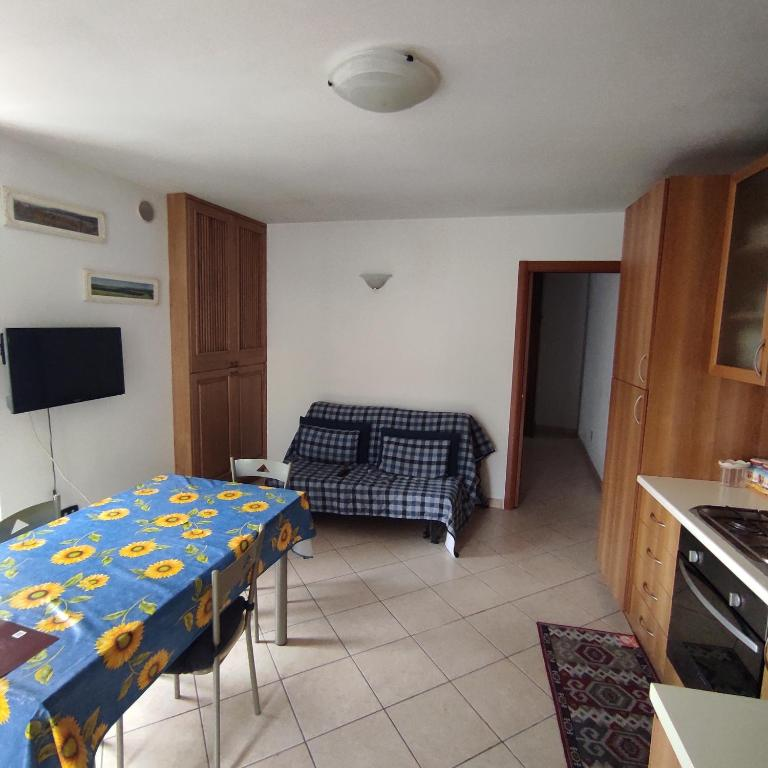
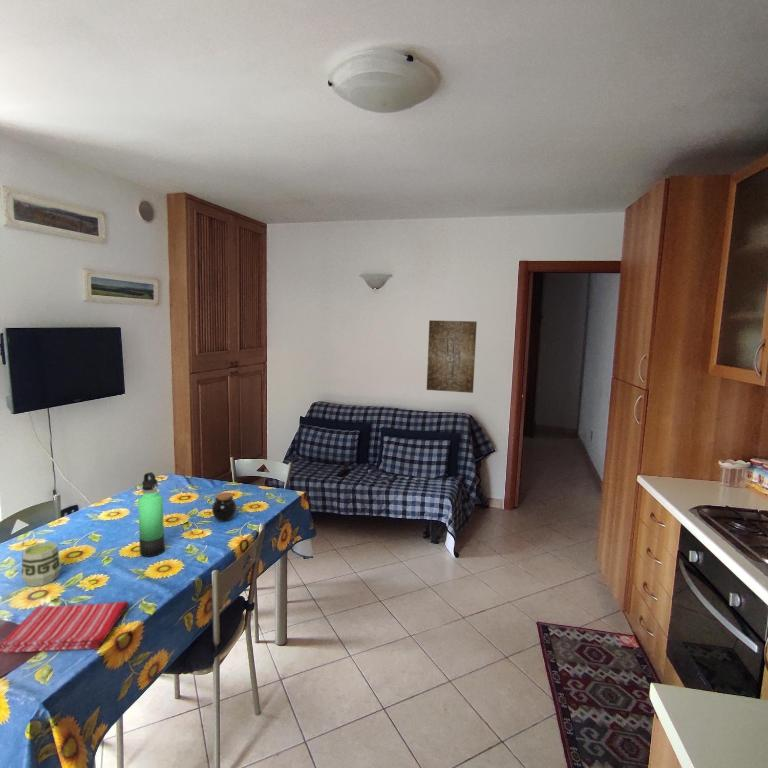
+ thermos bottle [137,471,166,558]
+ dish towel [0,600,130,654]
+ jar [211,492,237,523]
+ cup [21,541,62,588]
+ wall art [426,319,478,394]
